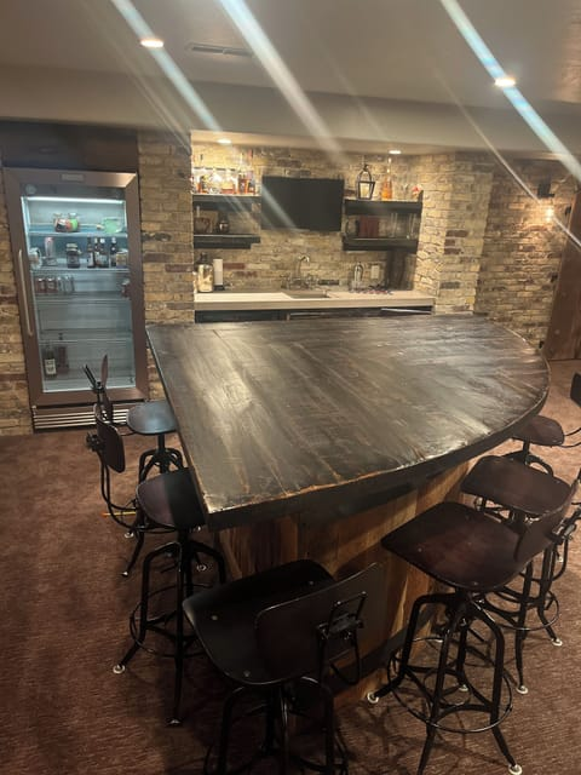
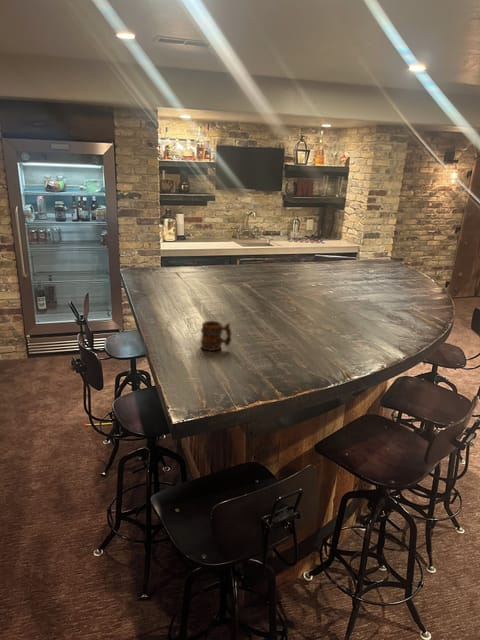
+ mug [199,320,232,352]
